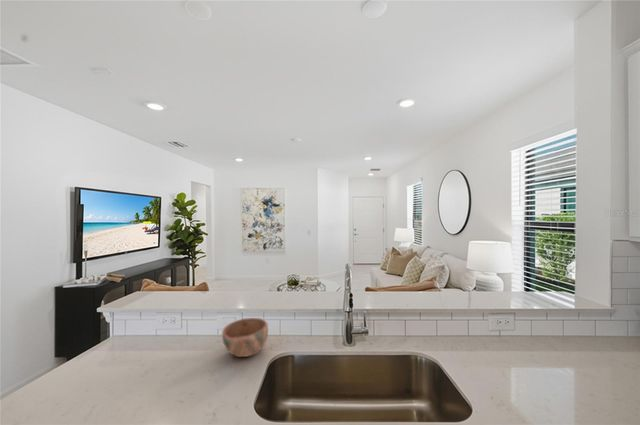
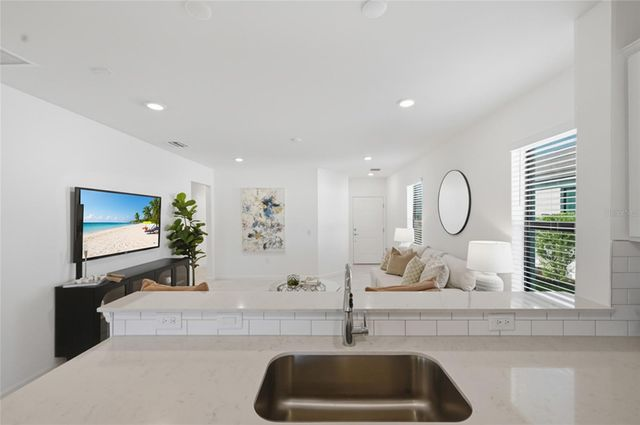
- bowl [221,317,269,358]
